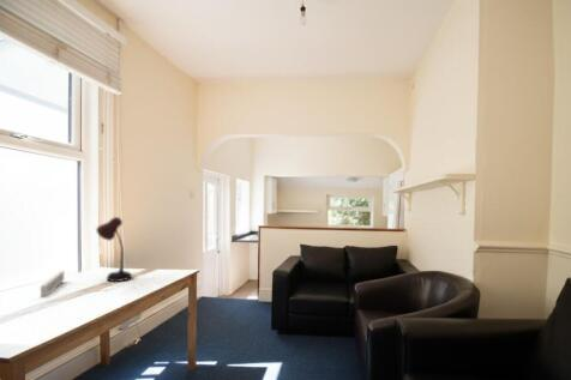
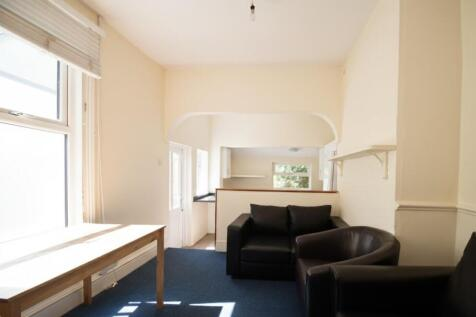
- book [40,270,65,297]
- desk lamp [95,216,133,283]
